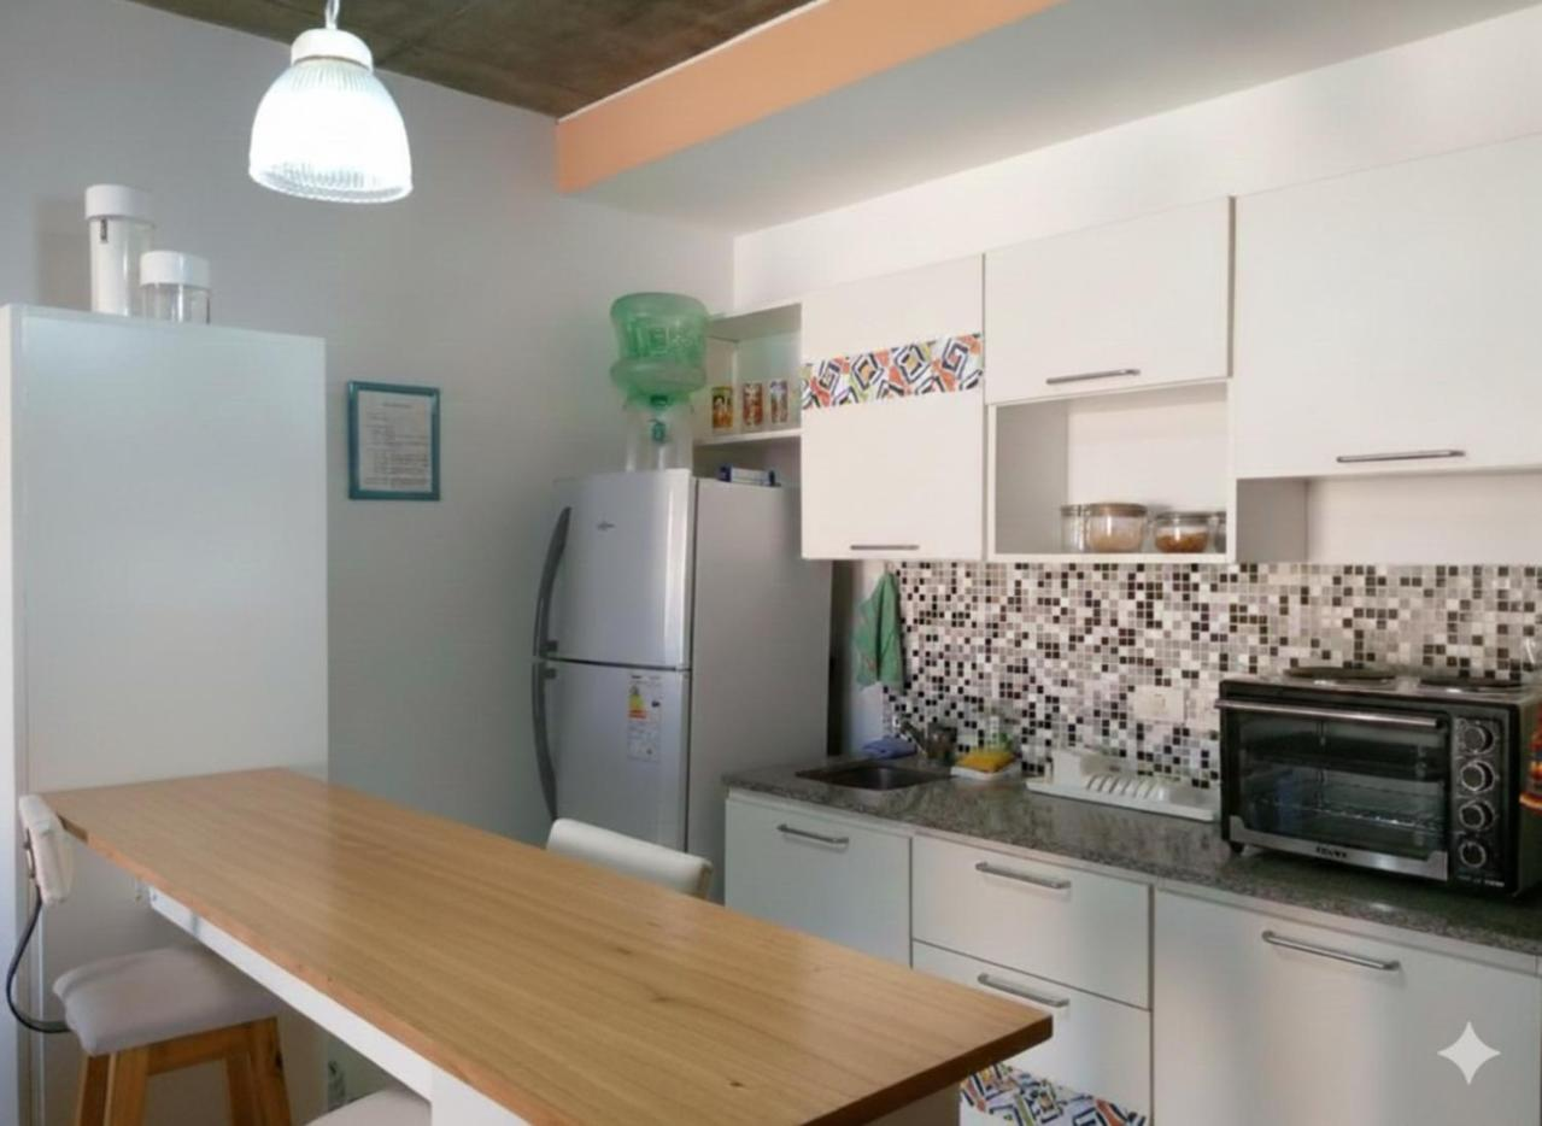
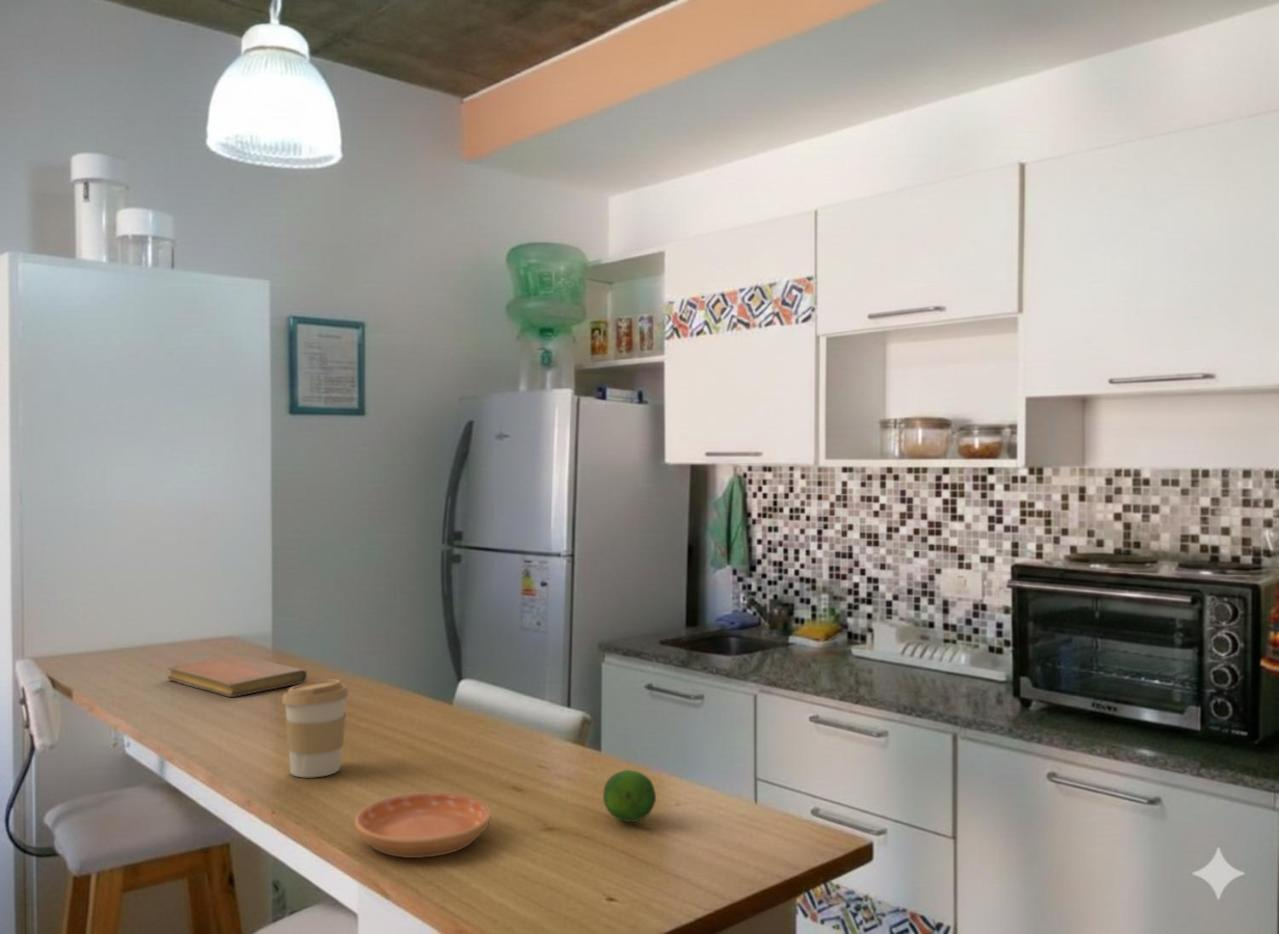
+ notebook [166,654,308,698]
+ saucer [354,791,492,859]
+ coffee cup [281,679,350,779]
+ fruit [602,769,657,823]
